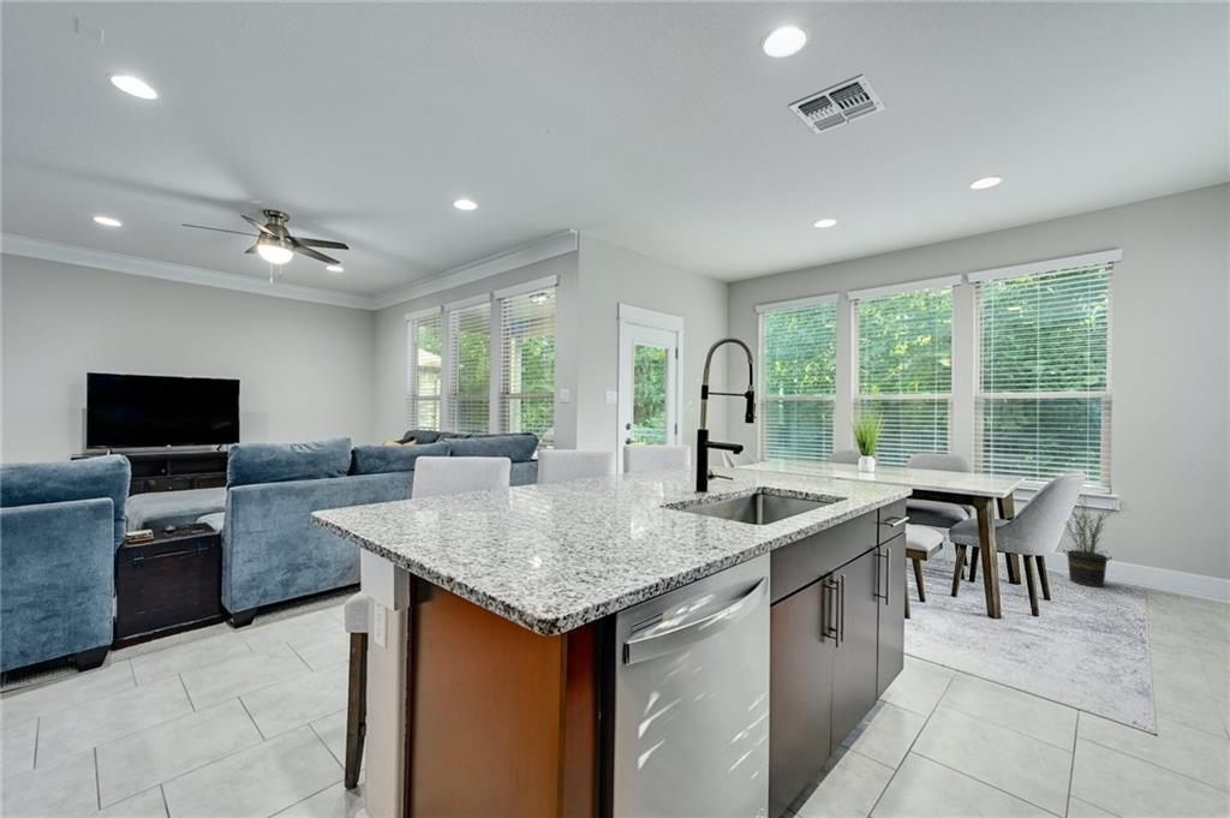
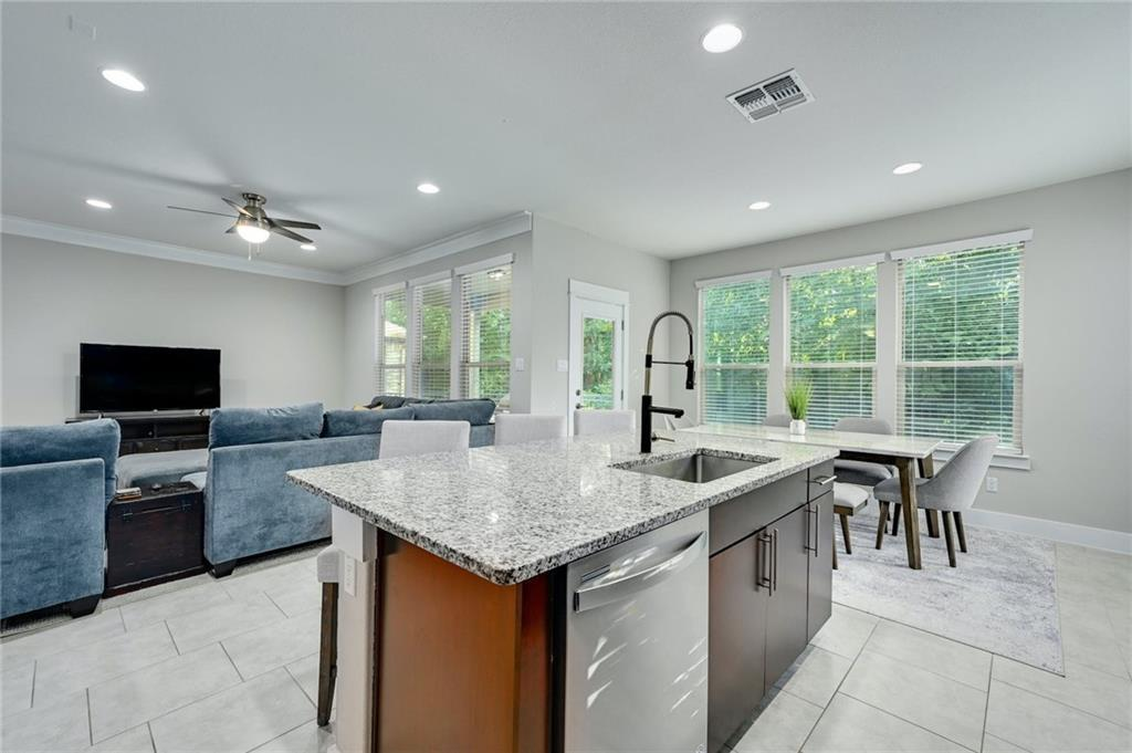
- potted plant [1062,495,1125,589]
